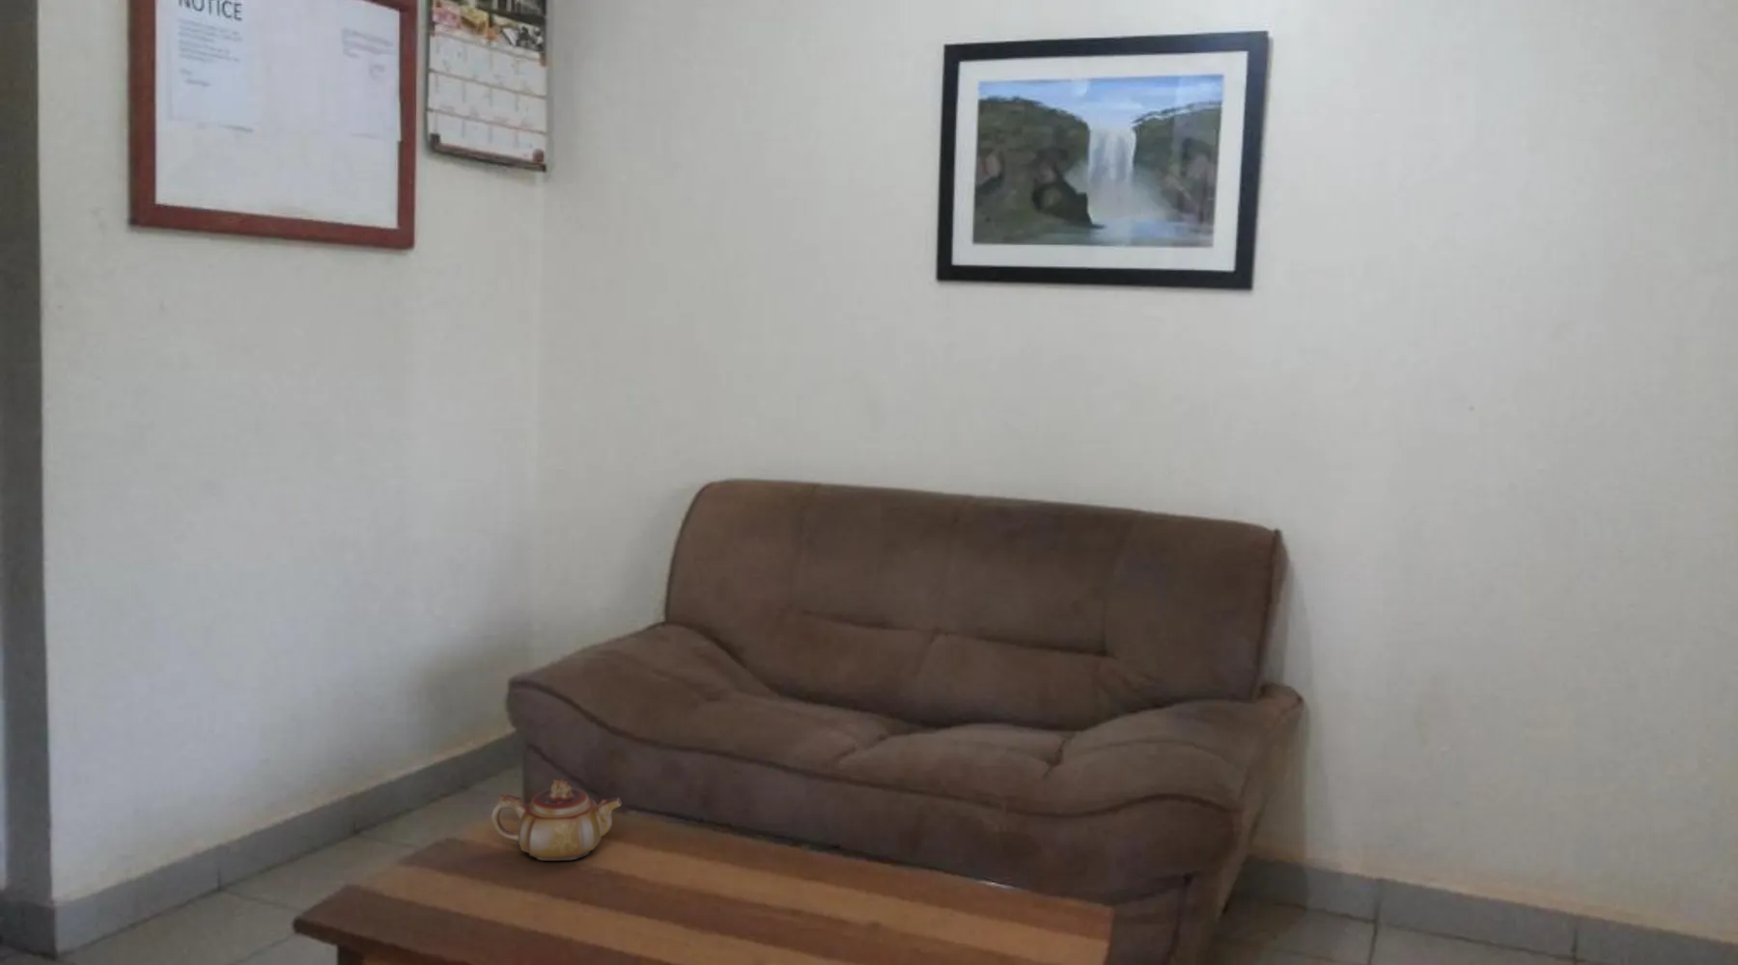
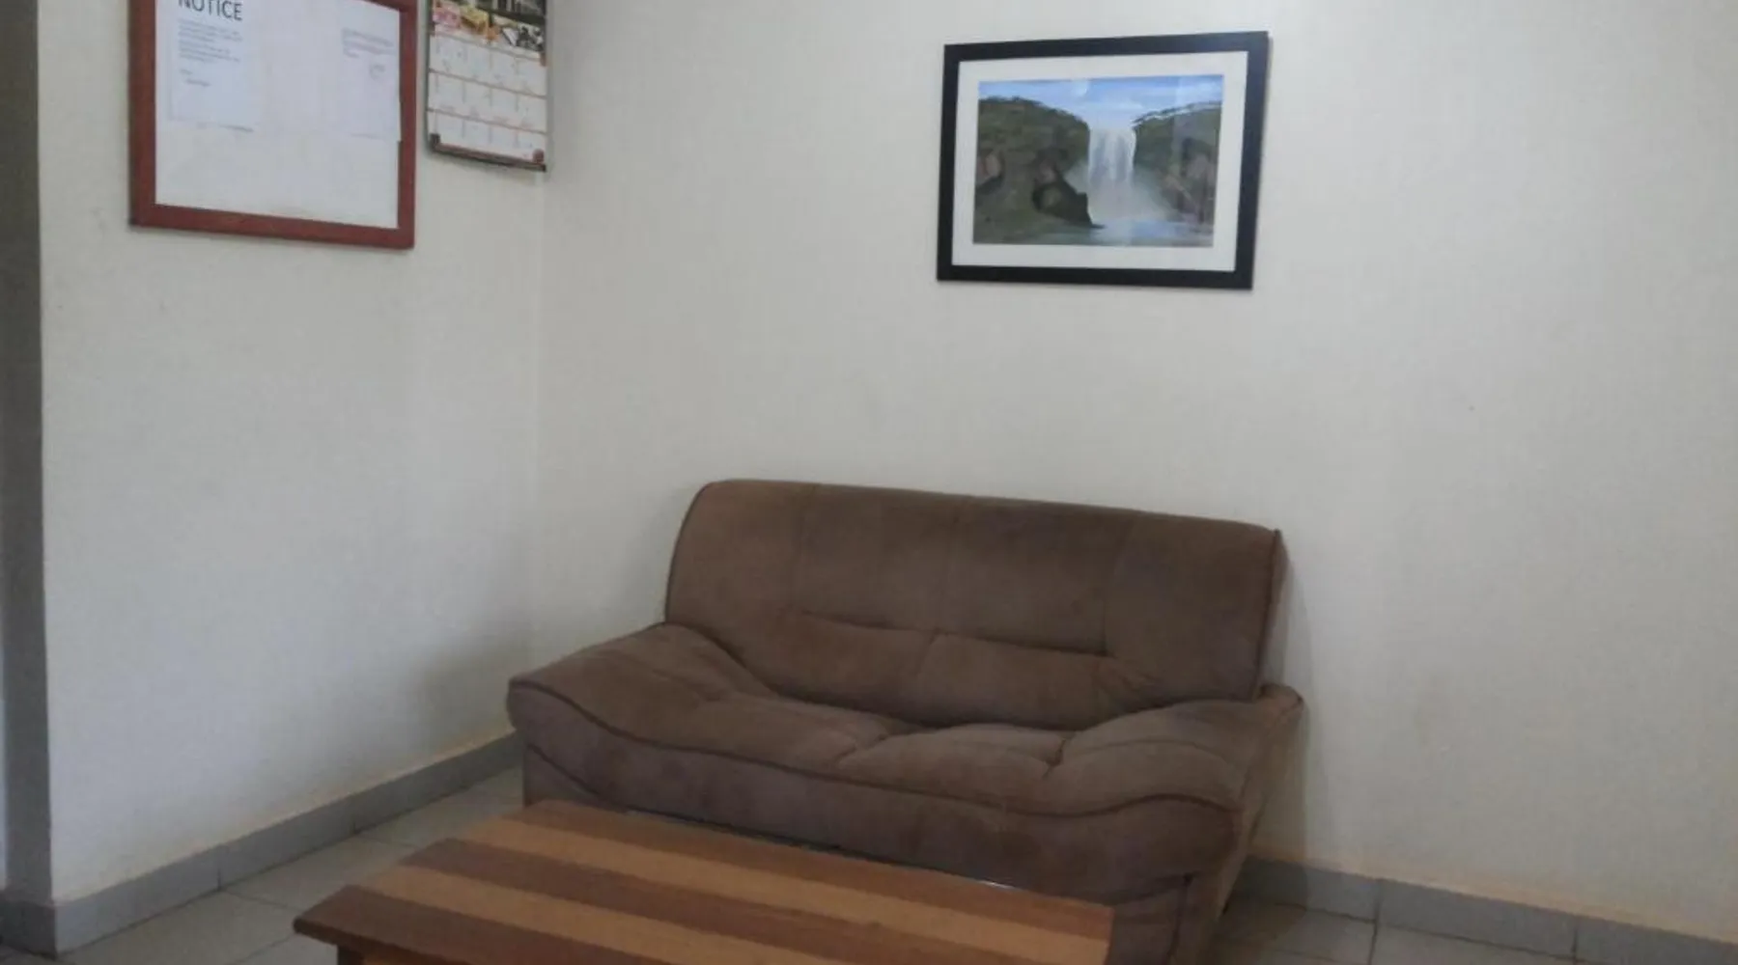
- teapot [491,777,622,862]
